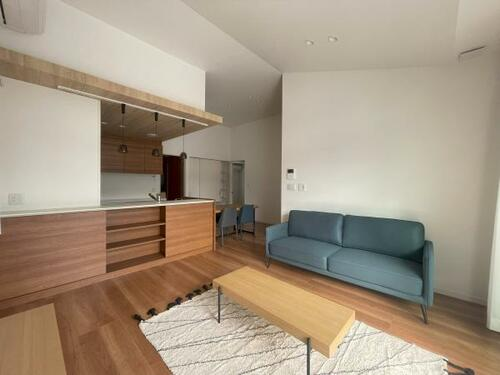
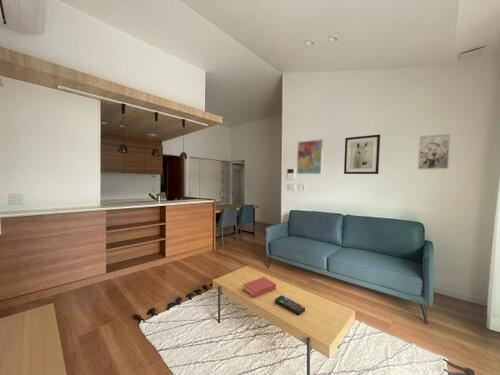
+ remote control [274,295,306,316]
+ book [242,276,277,299]
+ wall art [416,132,452,171]
+ wall art [296,138,324,175]
+ wall art [343,133,381,175]
